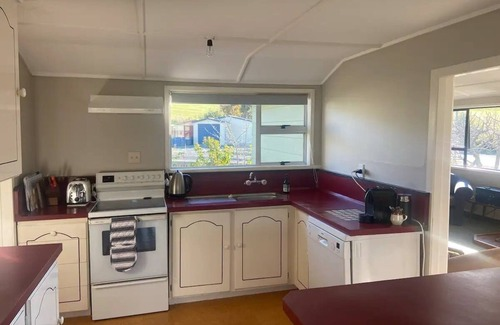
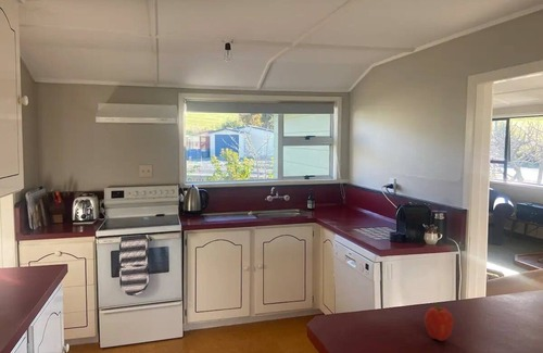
+ fruit [424,302,455,342]
